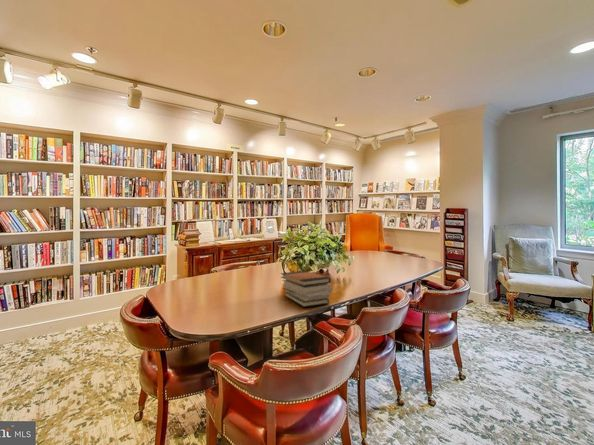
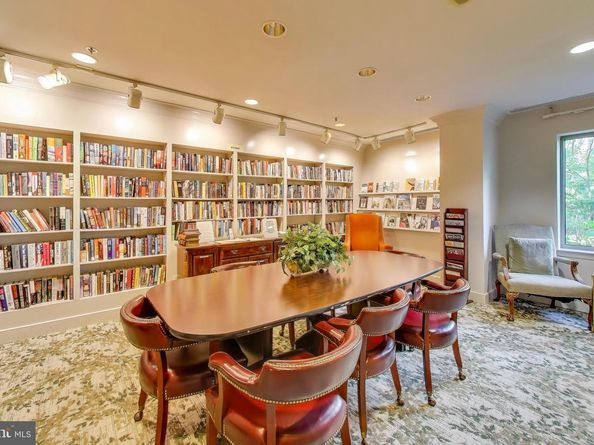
- book stack [280,270,332,308]
